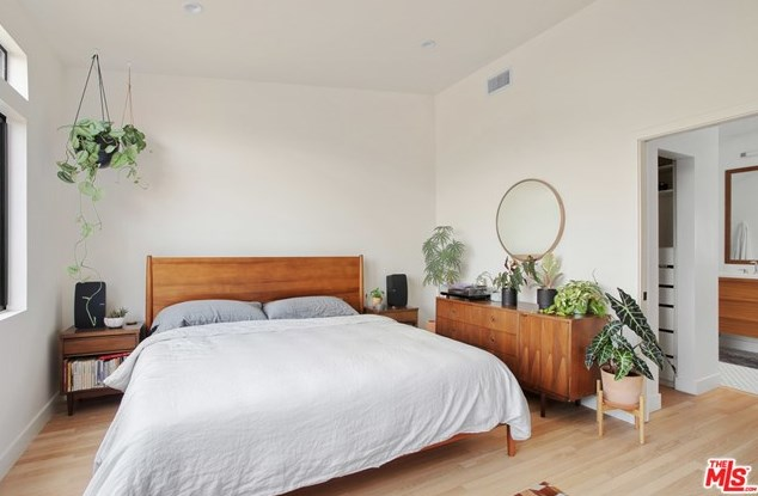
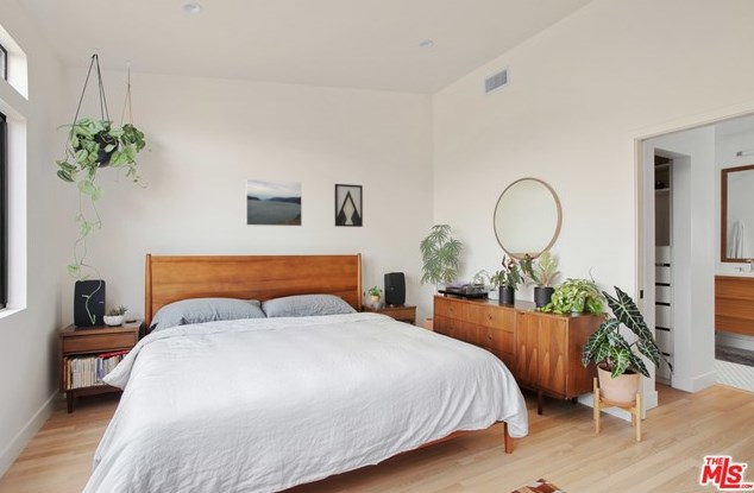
+ wall art [333,183,364,228]
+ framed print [245,178,303,227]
